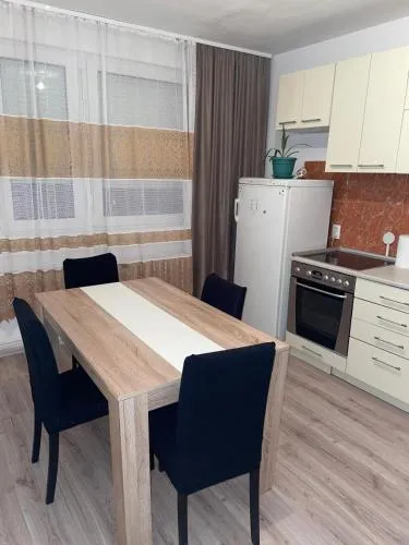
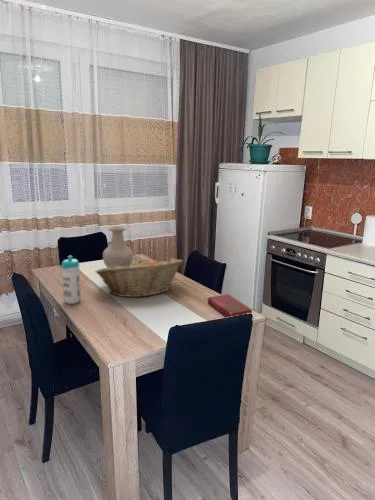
+ water bottle [61,255,82,305]
+ fruit basket [95,256,184,298]
+ book [207,293,253,318]
+ vase [102,225,134,268]
